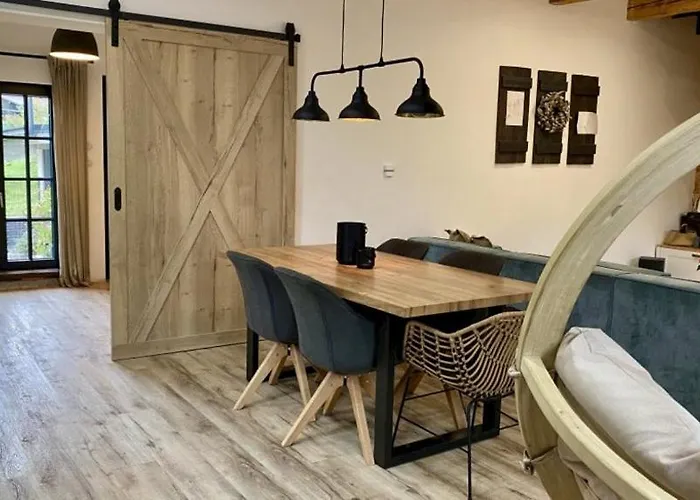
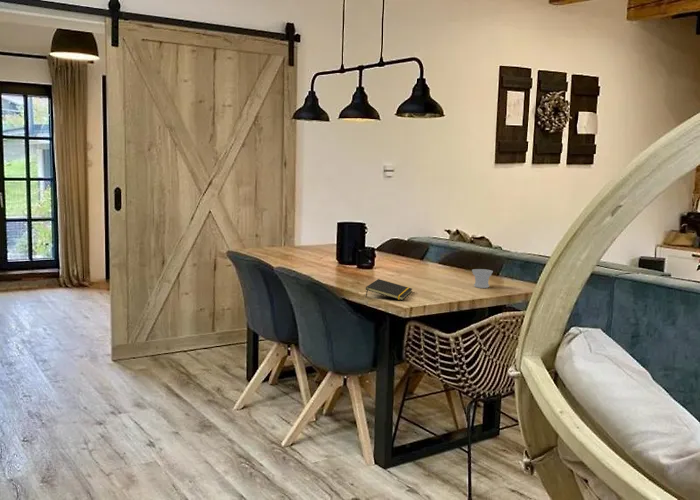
+ notepad [365,278,413,301]
+ cup [471,268,494,289]
